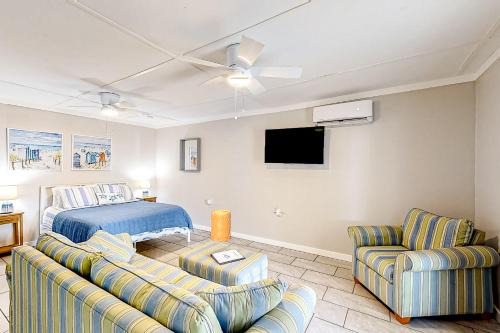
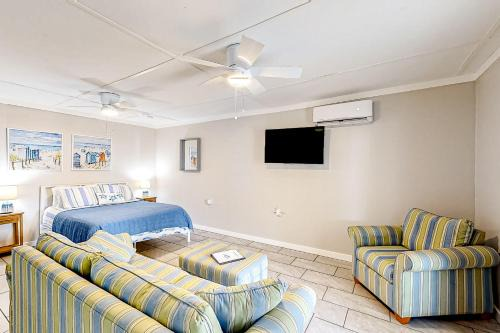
- basket [210,209,232,242]
